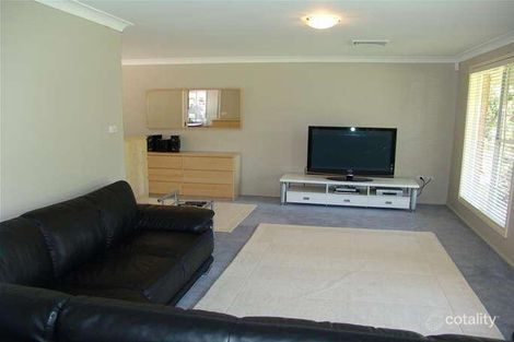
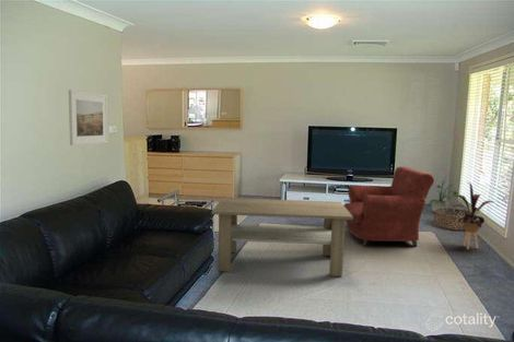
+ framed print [68,89,109,146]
+ coffee table [211,197,353,278]
+ armchair [343,165,435,247]
+ house plant [446,181,494,250]
+ potted plant [427,176,459,213]
+ basket [433,208,472,232]
